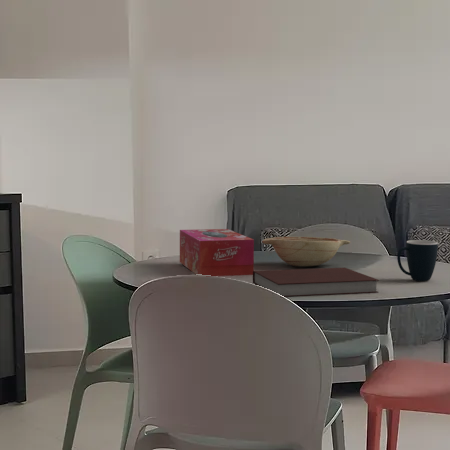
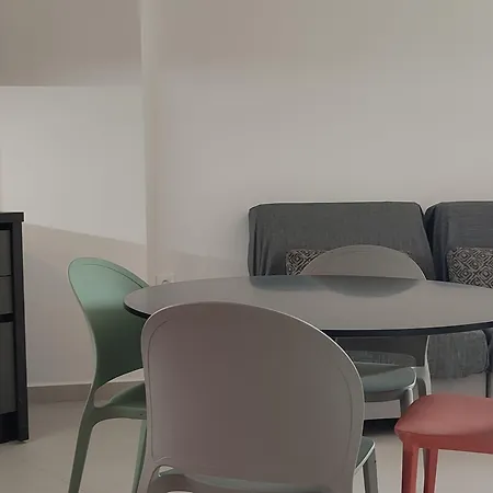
- decorative bowl [261,236,351,267]
- mug [396,239,439,282]
- notebook [252,267,380,298]
- tissue box [179,228,255,277]
